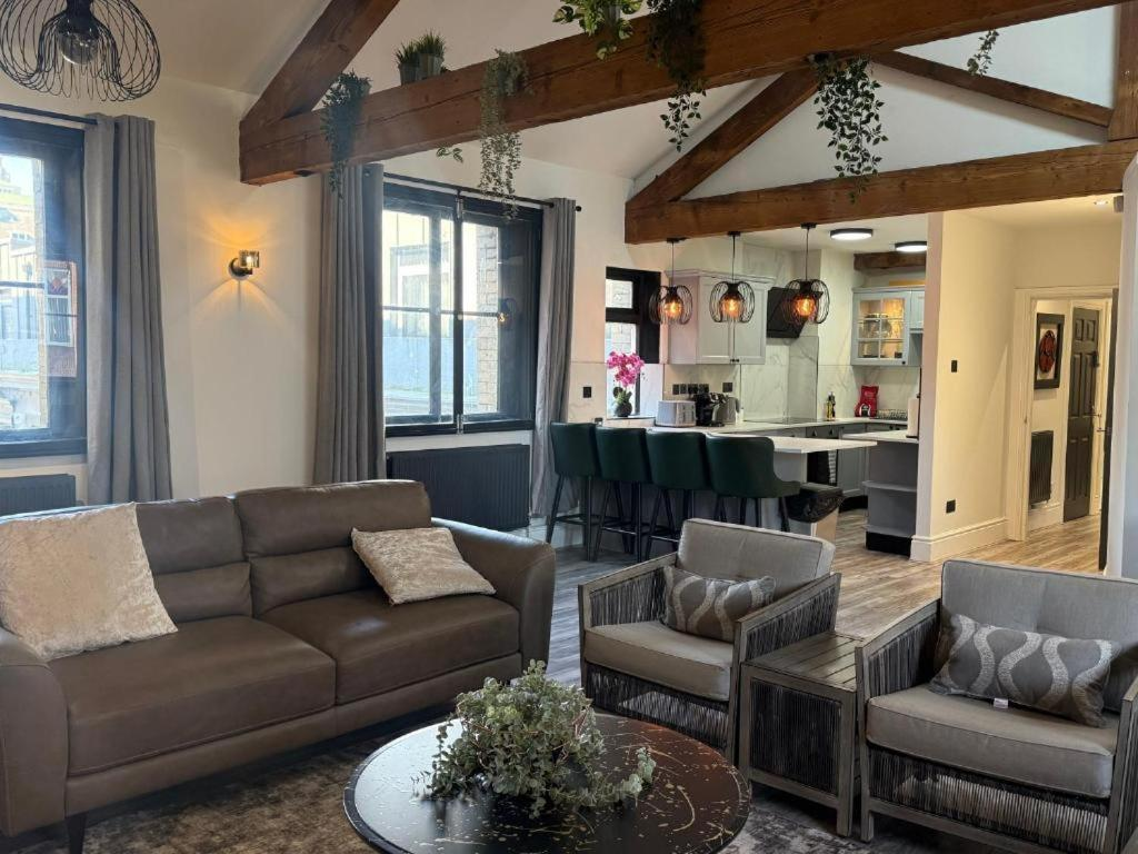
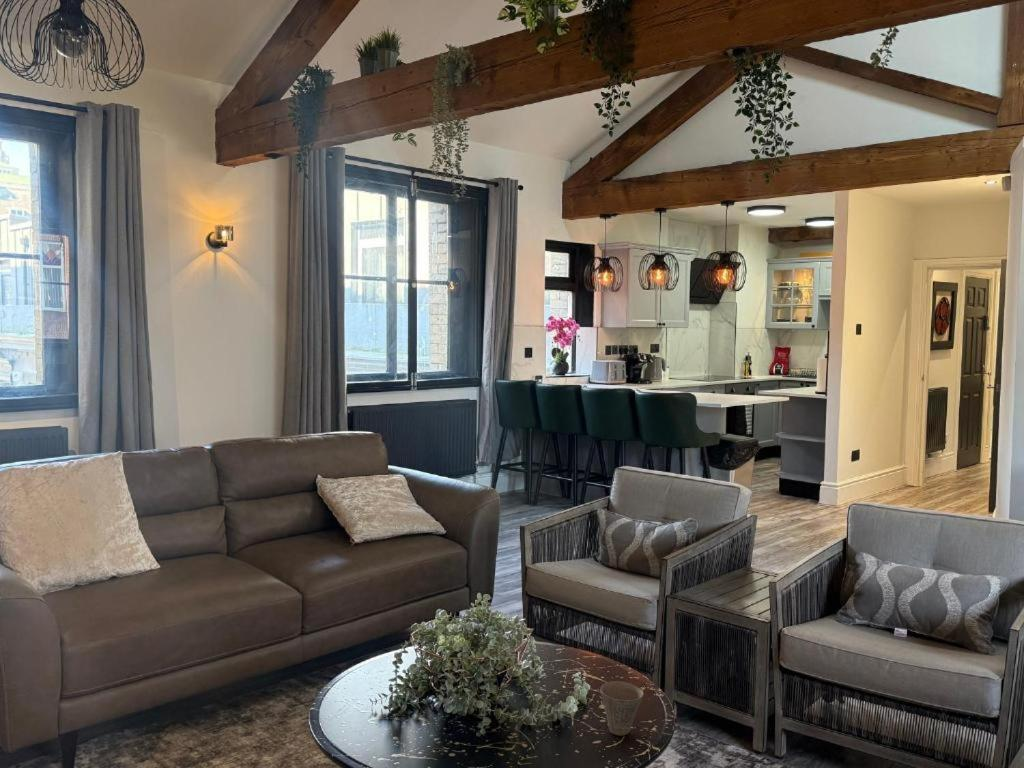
+ cup [599,680,644,736]
